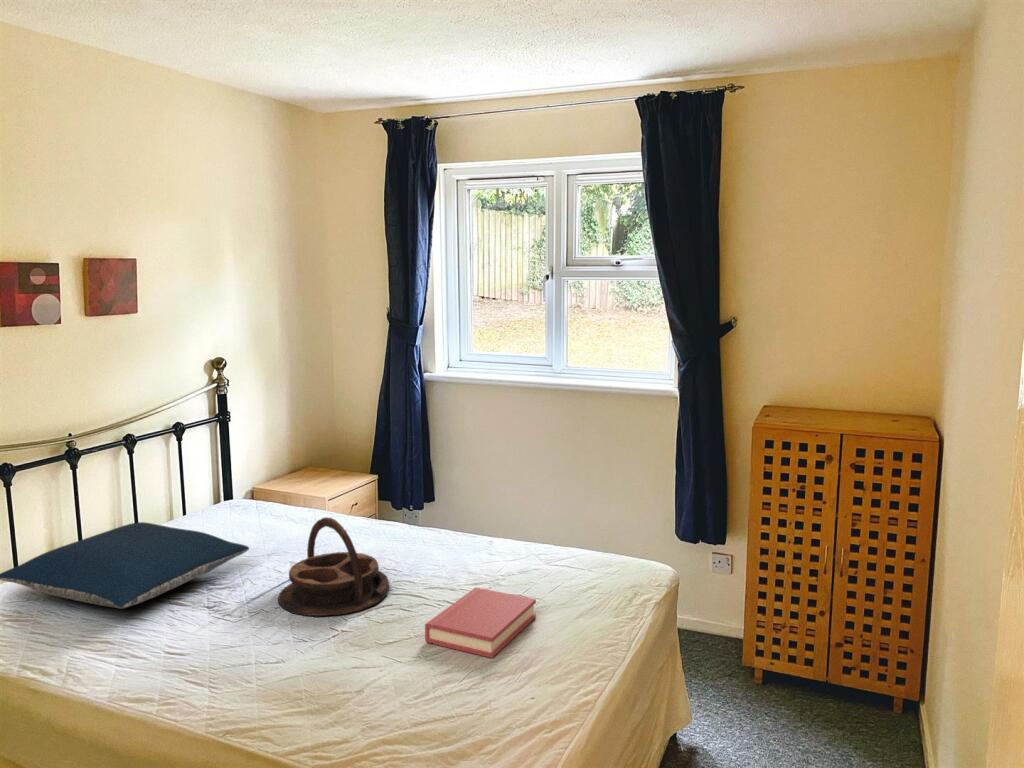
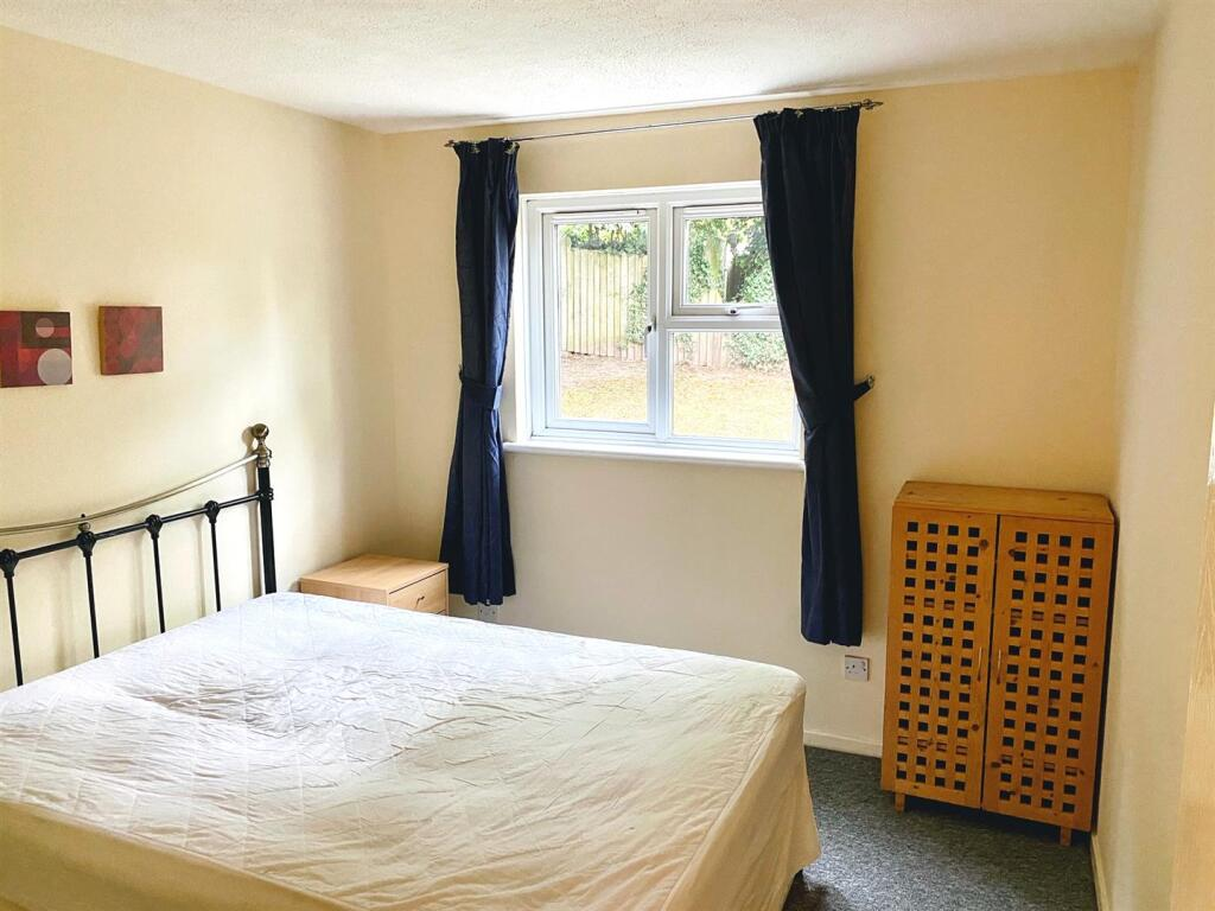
- pillow [0,521,250,610]
- hardback book [424,586,537,659]
- serving tray [277,516,390,617]
